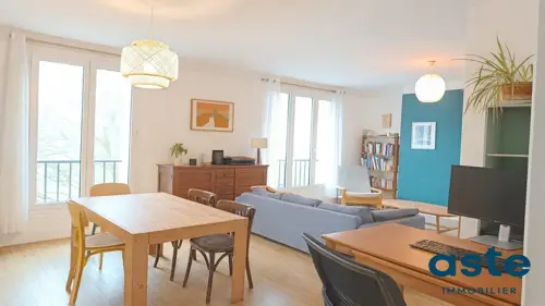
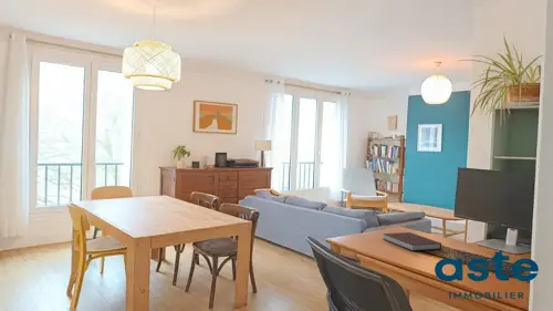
+ notebook [382,231,442,252]
